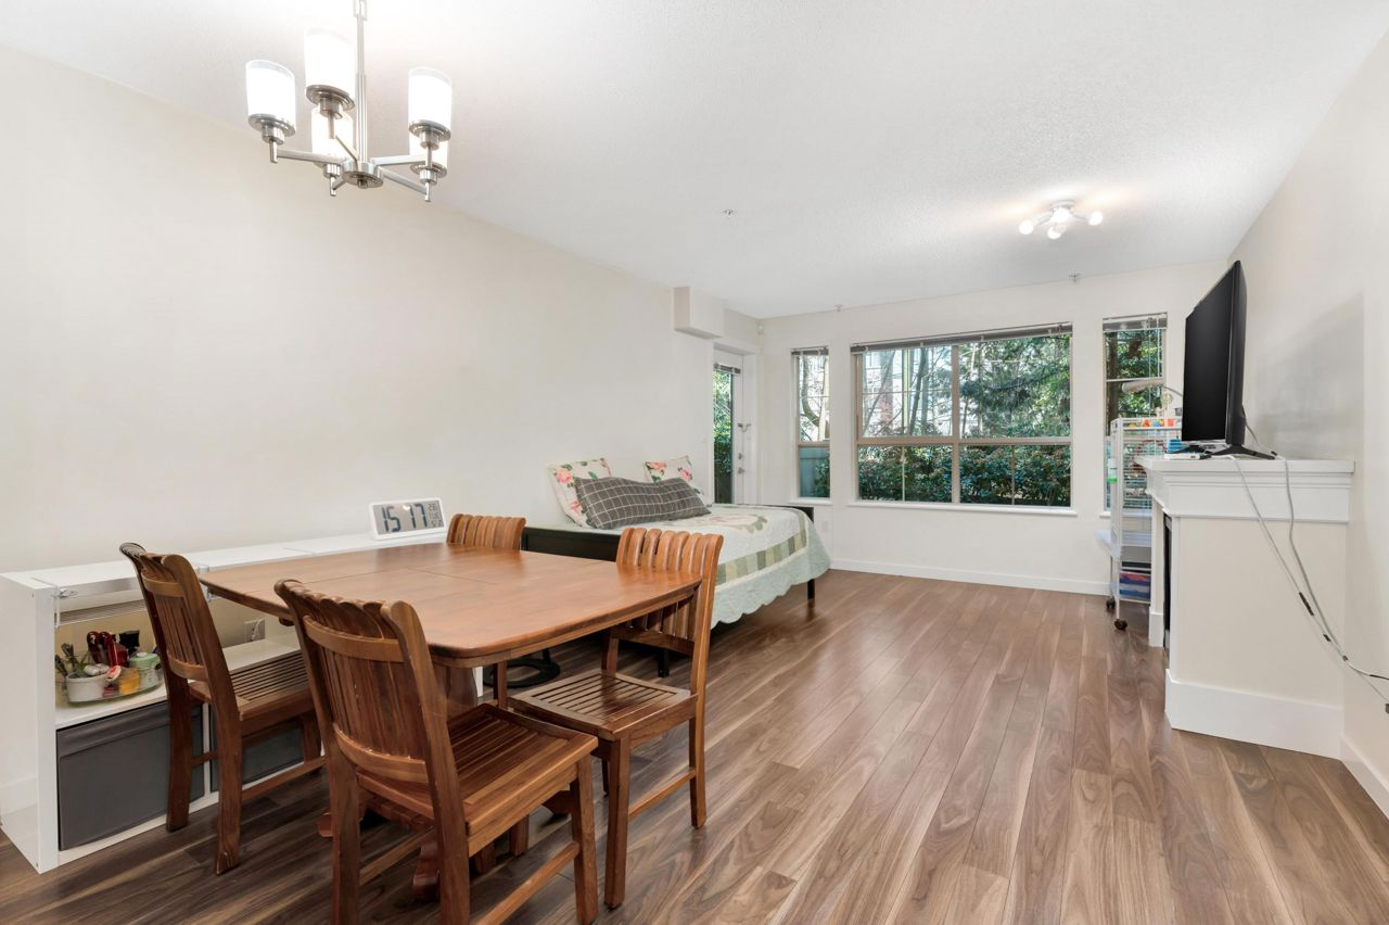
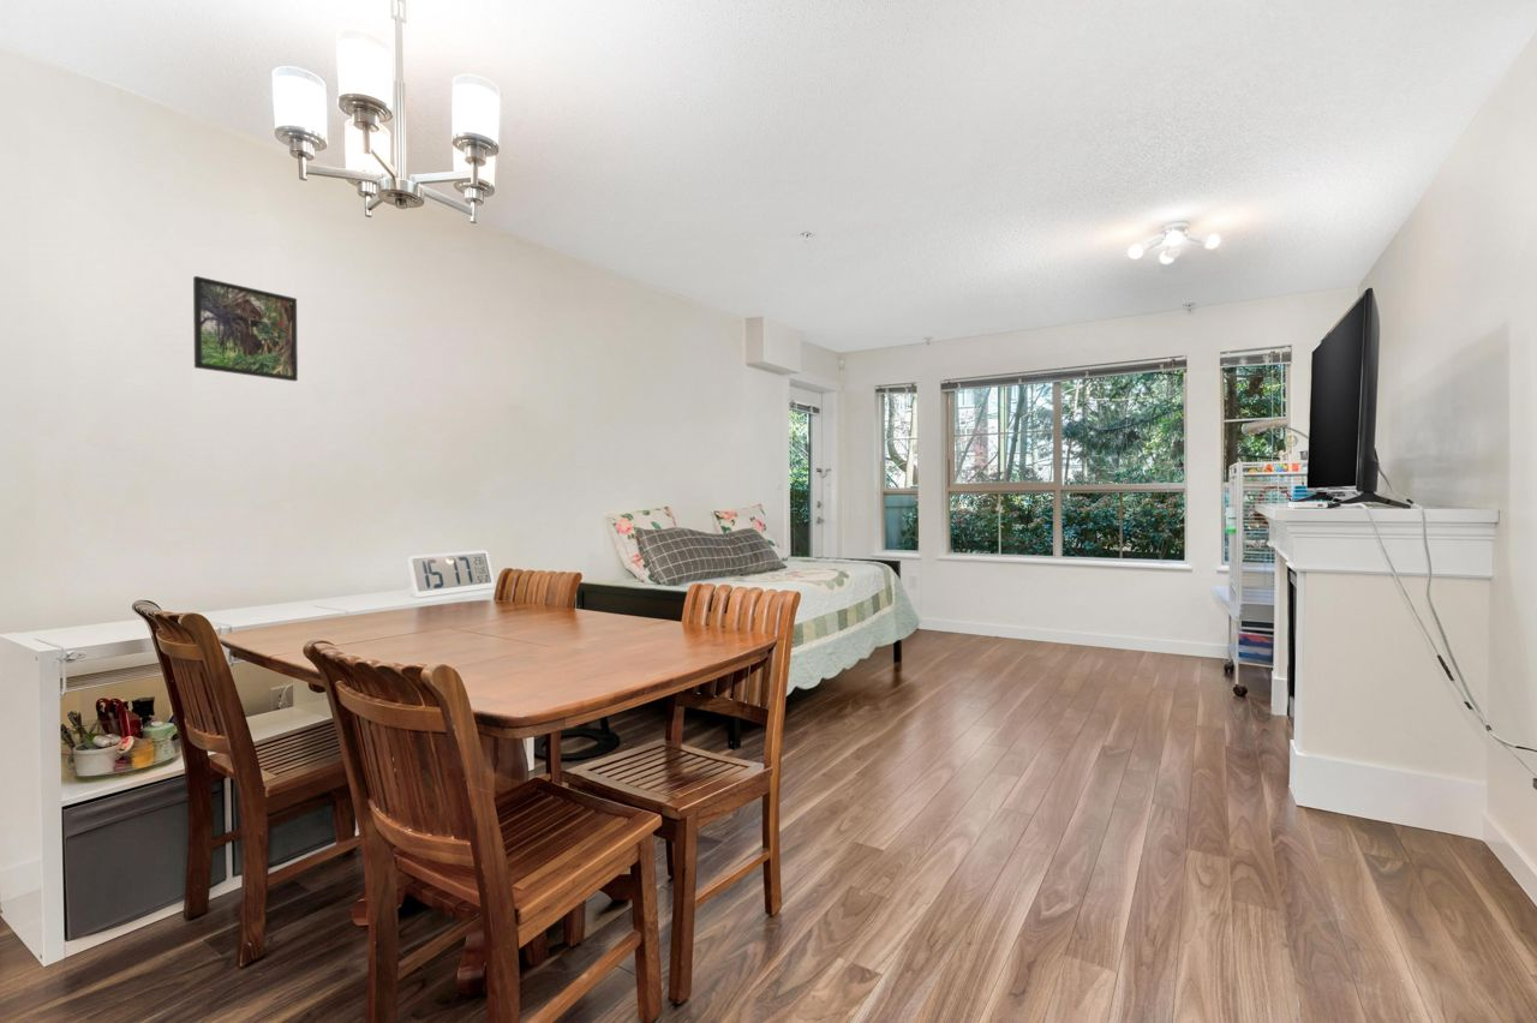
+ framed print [192,275,299,382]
